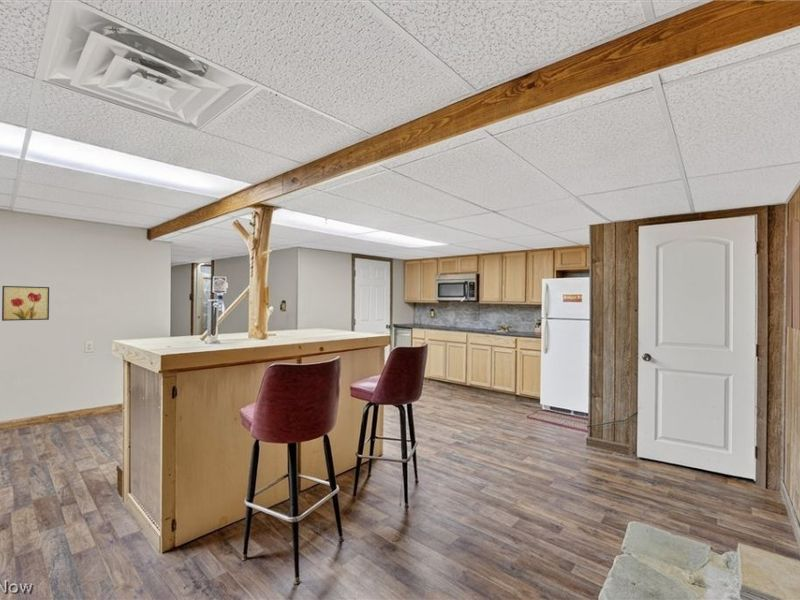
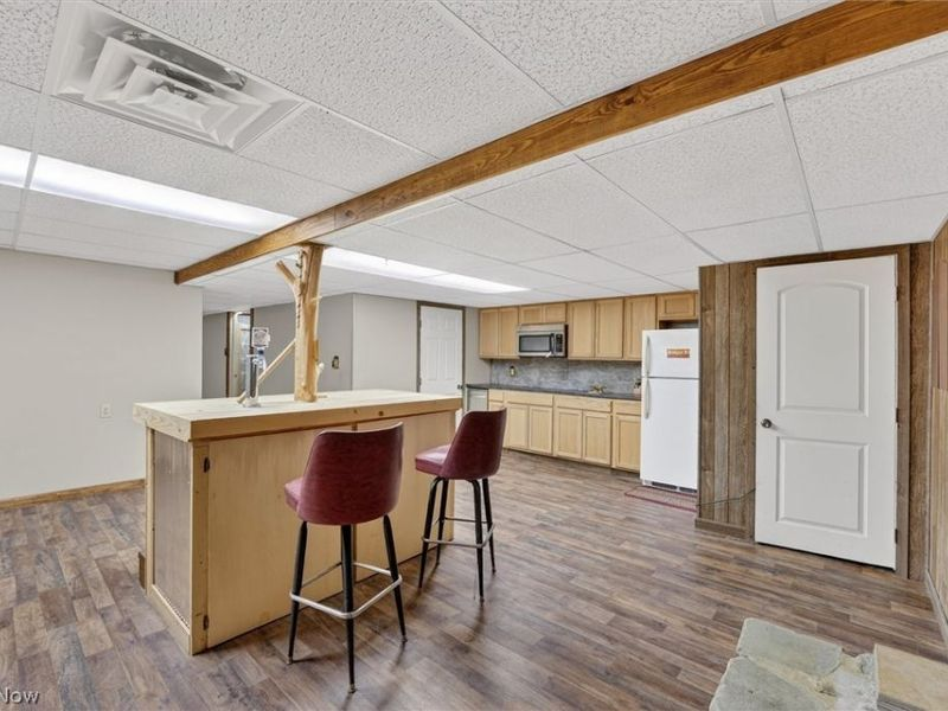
- wall art [1,285,50,322]
